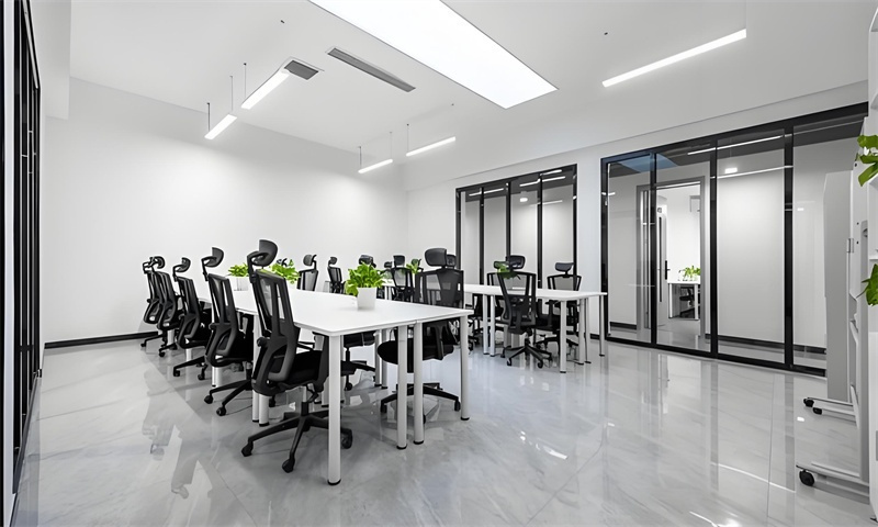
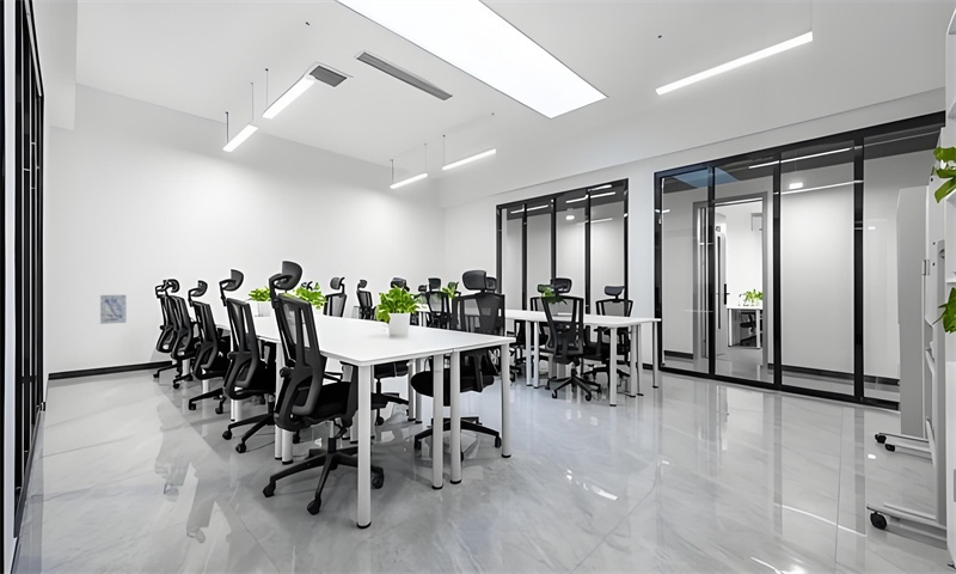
+ wall art [99,294,128,325]
